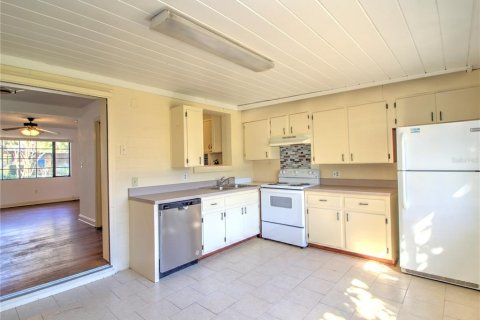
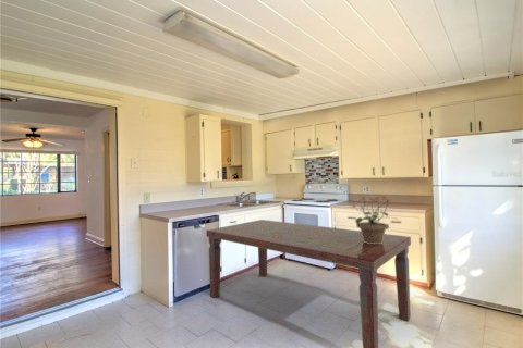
+ potted plant [351,194,399,244]
+ dining table [205,219,412,348]
